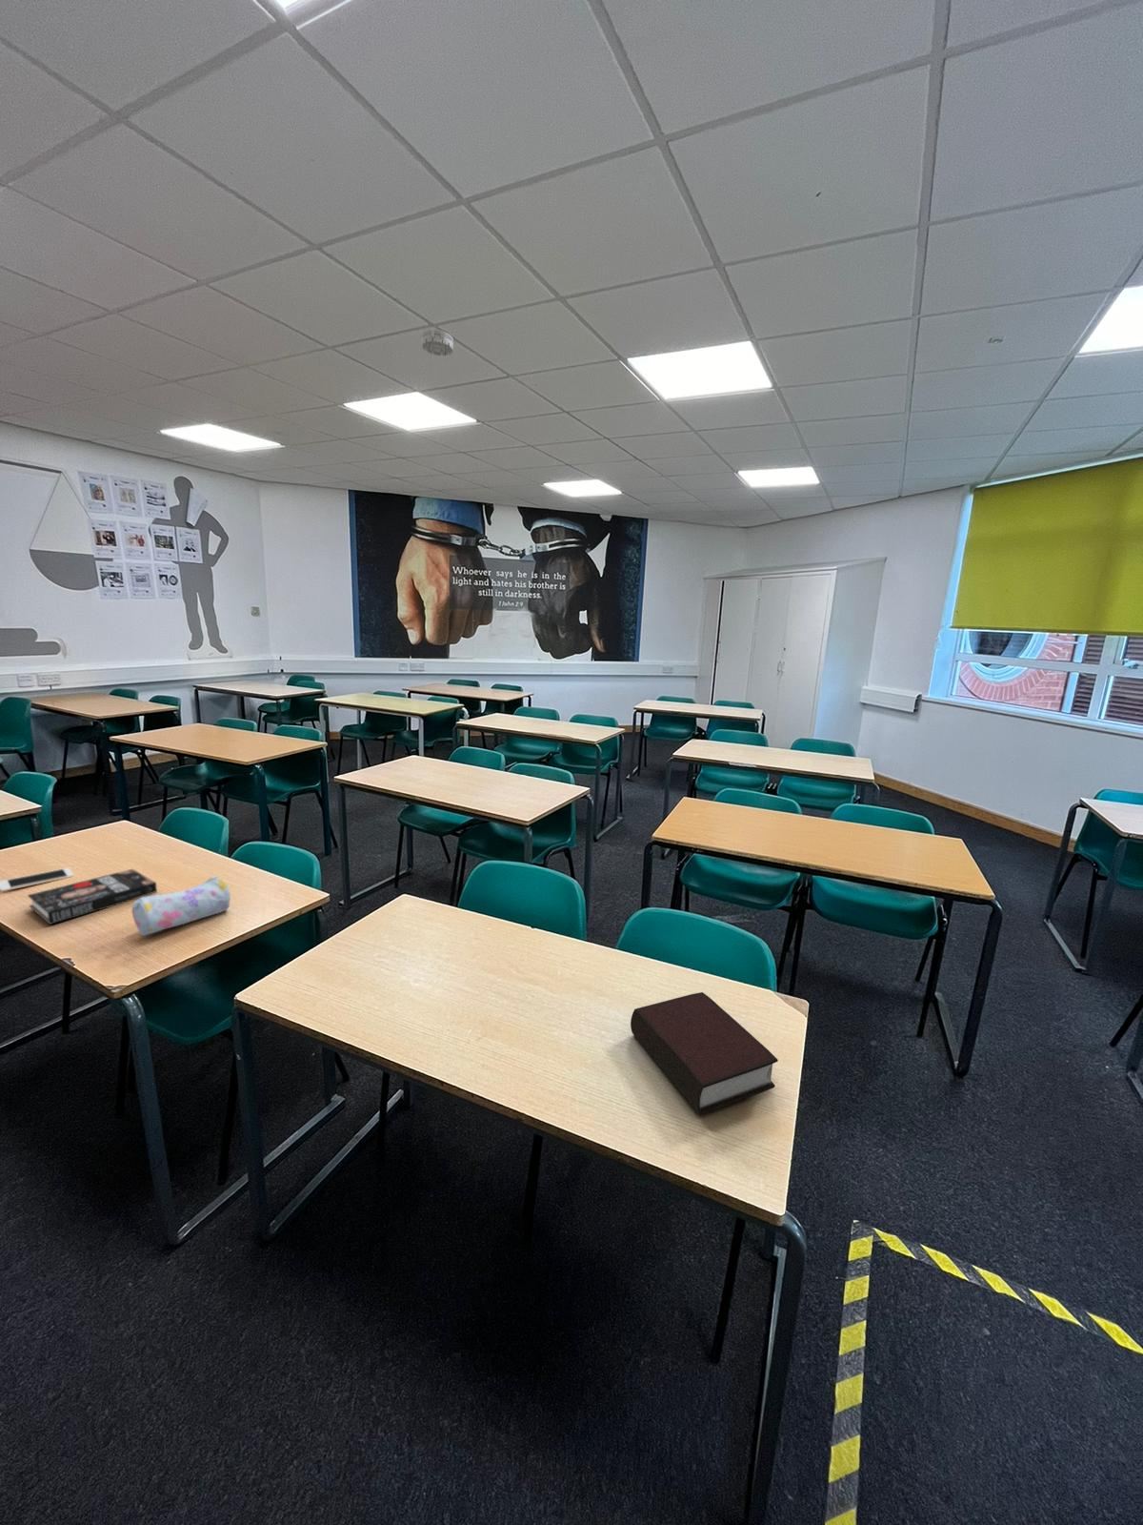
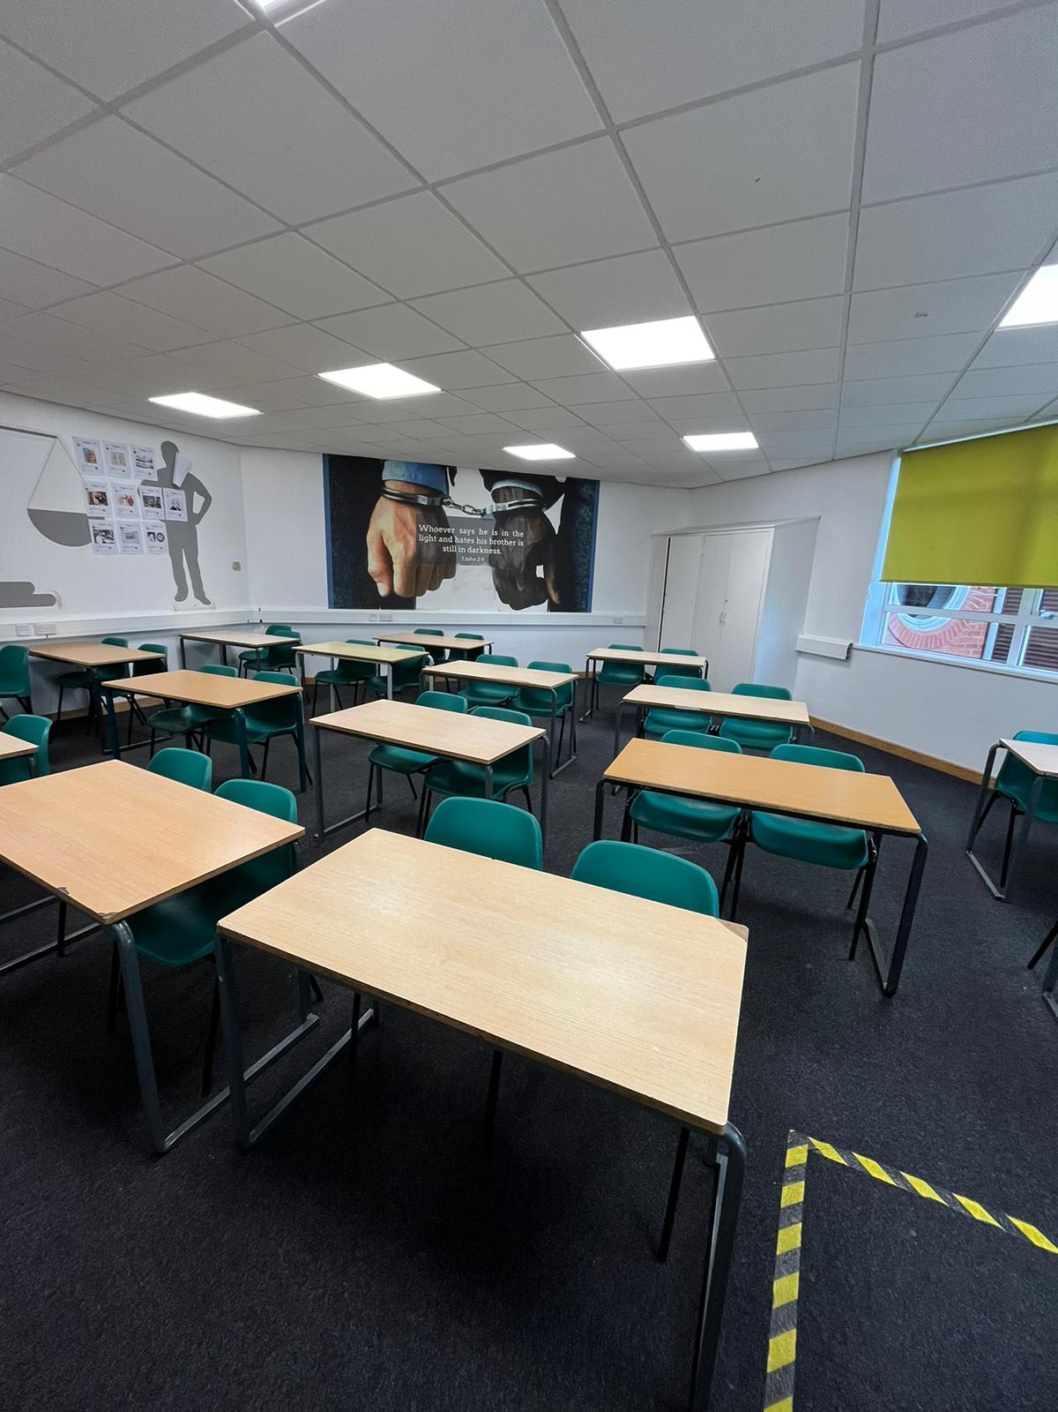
- book [26,867,158,926]
- bible [629,991,779,1116]
- pencil case [131,875,232,937]
- smoke detector [421,328,454,357]
- cell phone [0,867,74,892]
